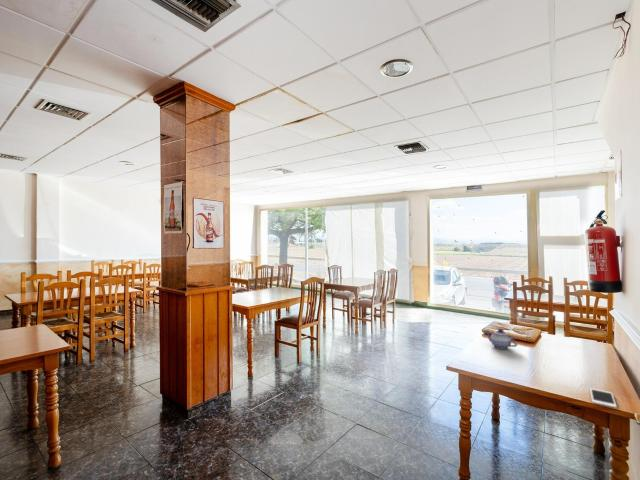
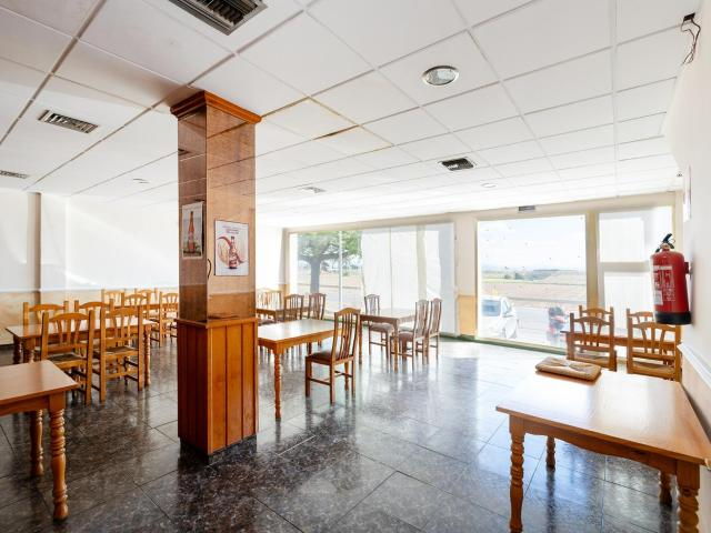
- teapot [484,328,518,350]
- cell phone [589,387,618,409]
